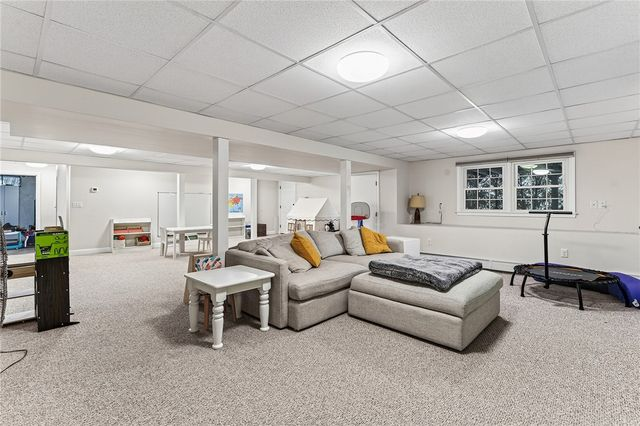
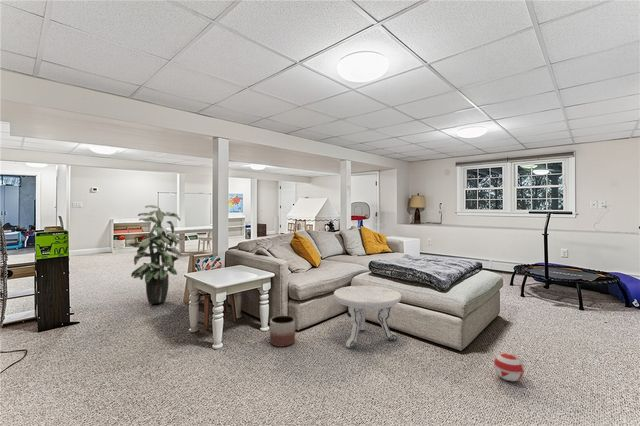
+ indoor plant [127,204,183,305]
+ side table [333,285,402,349]
+ planter [269,314,296,348]
+ ball [493,351,525,382]
